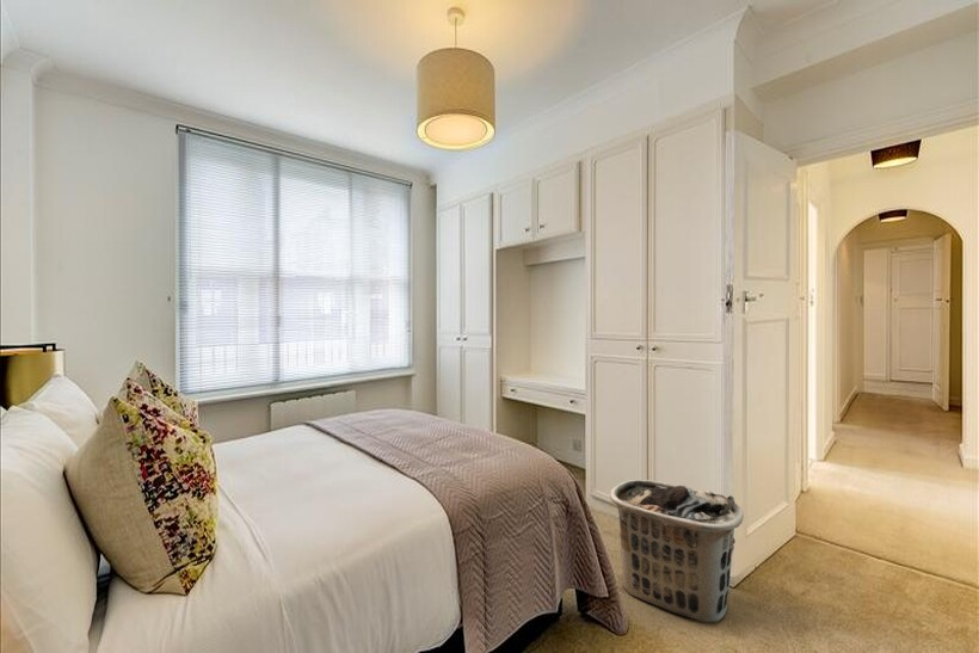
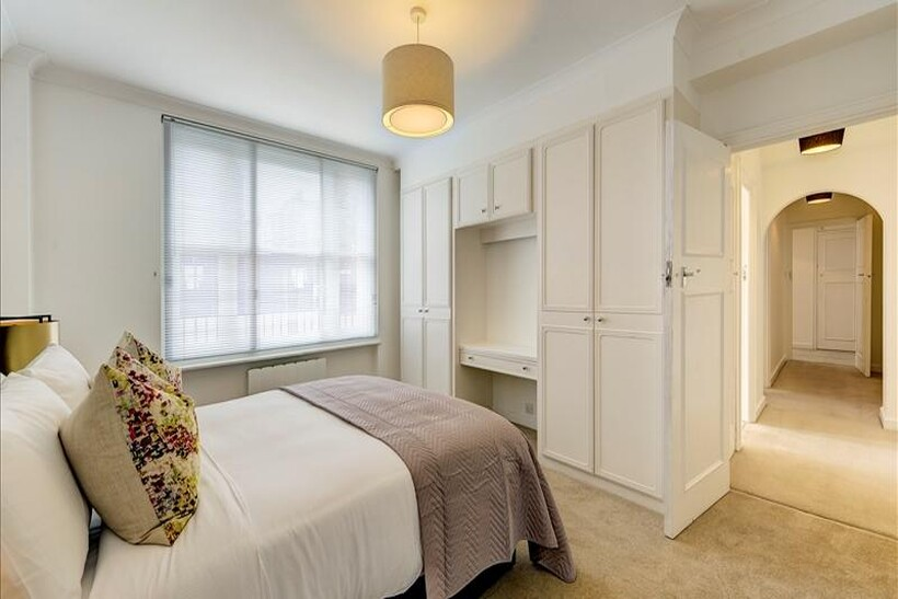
- clothes hamper [609,479,745,624]
